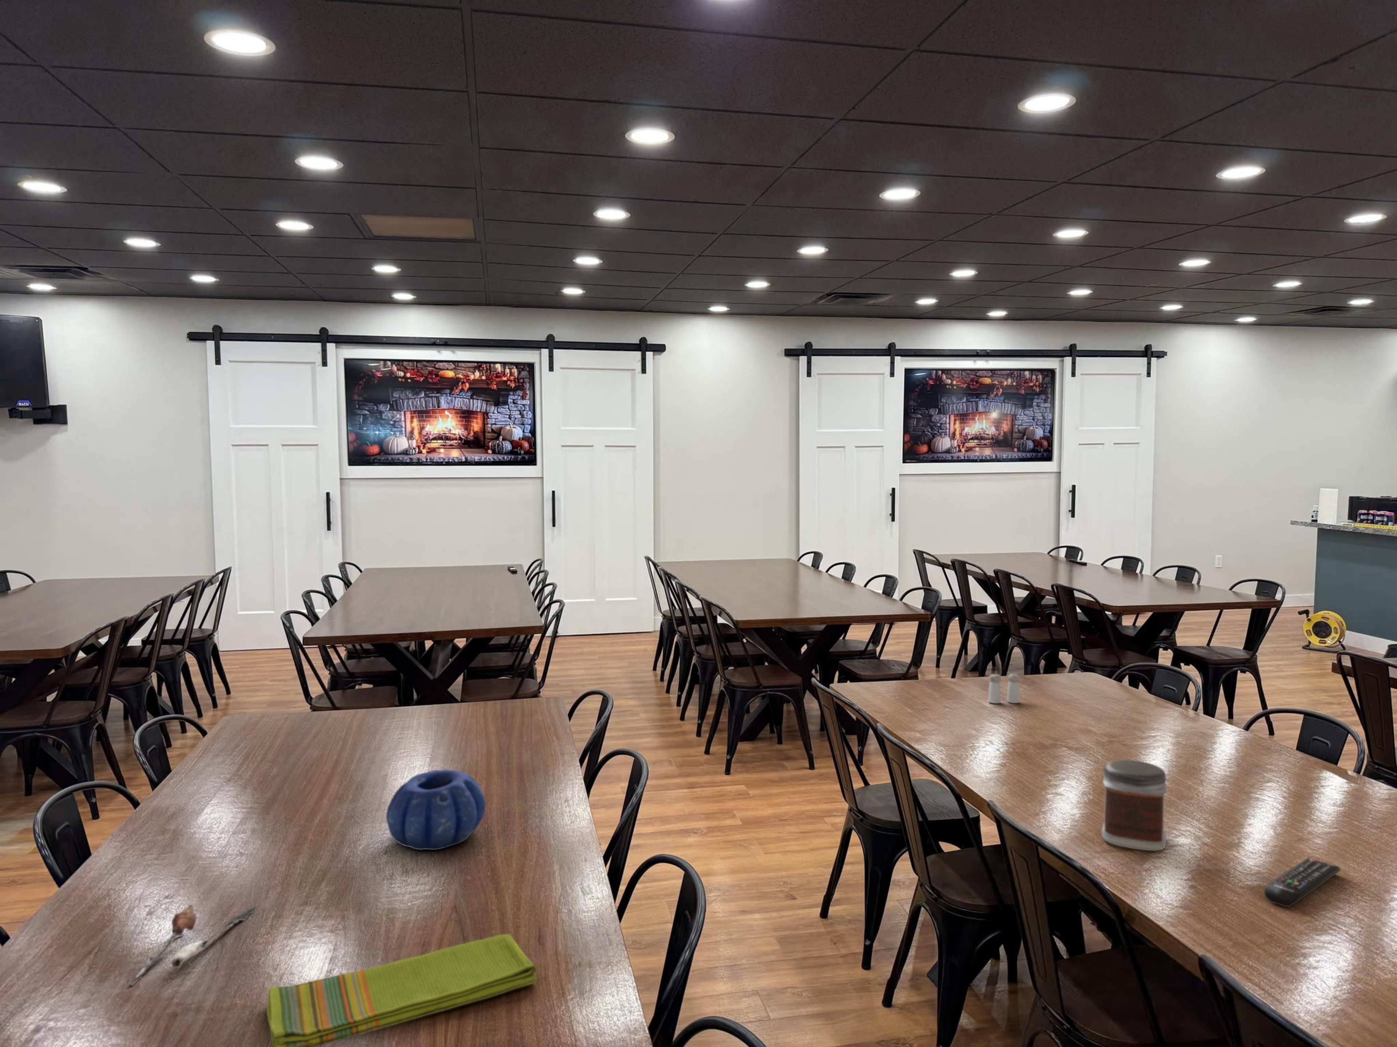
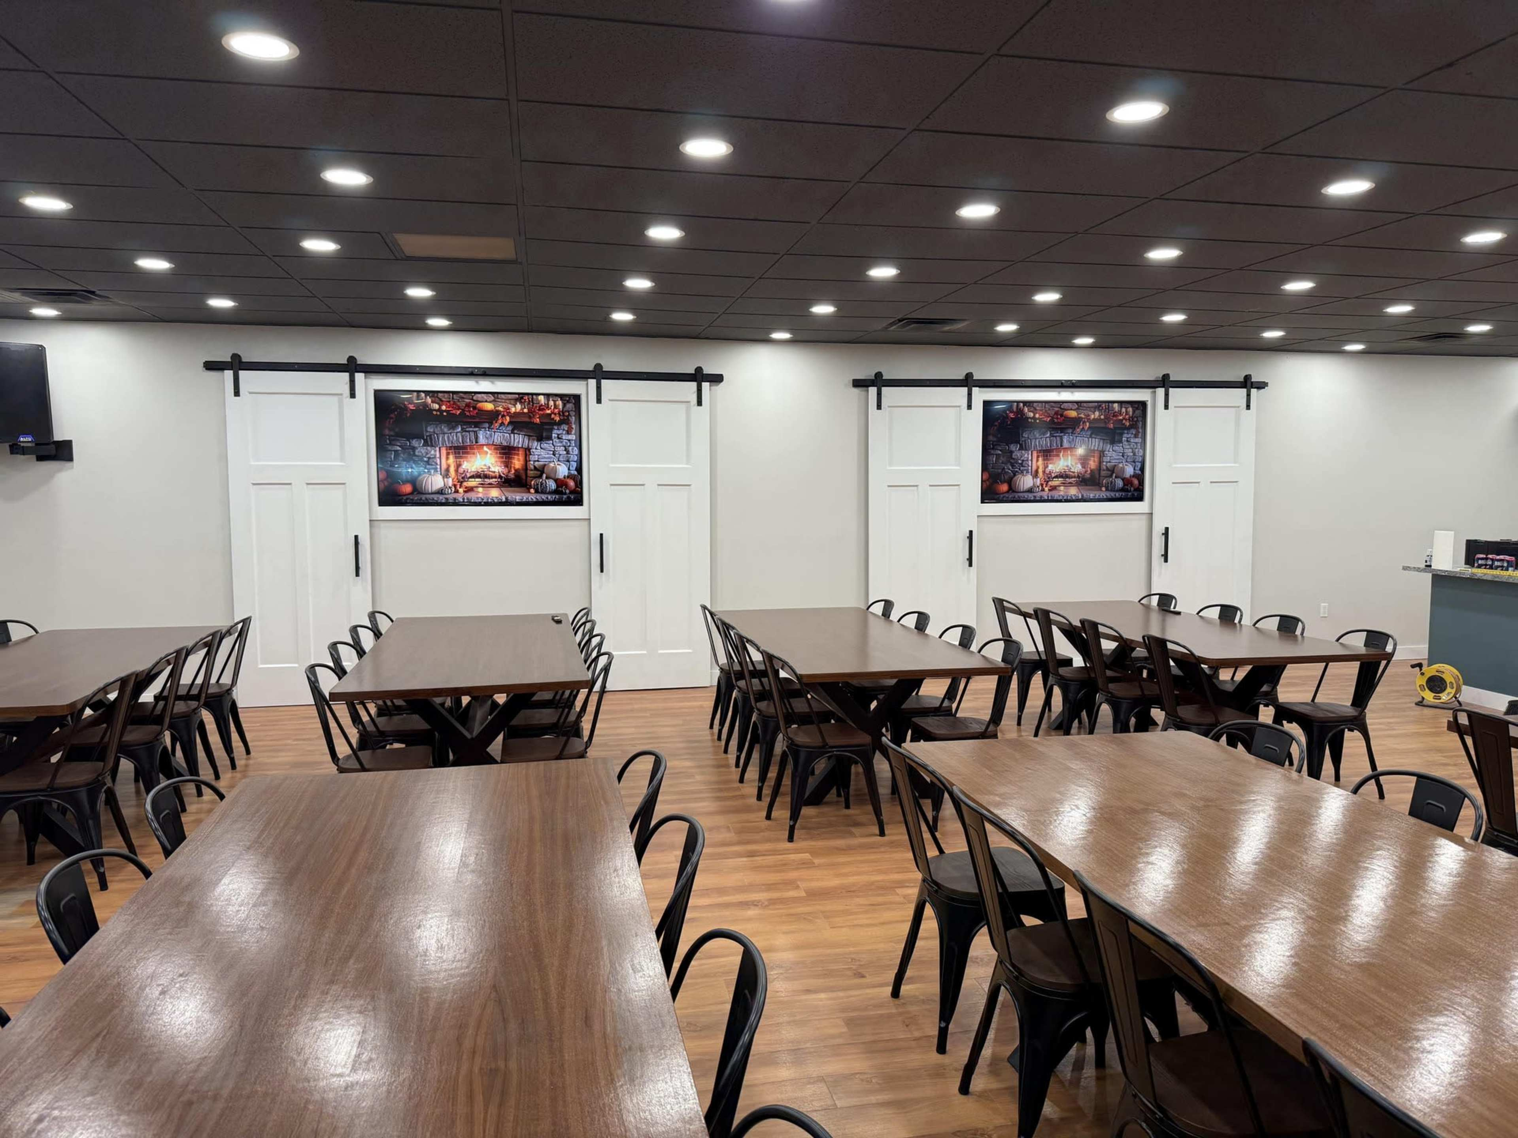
- dish towel [266,934,537,1047]
- decorative bowl [386,769,486,850]
- spoon [129,904,257,987]
- remote control [1264,857,1341,907]
- salt and pepper shaker [988,673,1021,704]
- jar [1101,760,1167,851]
